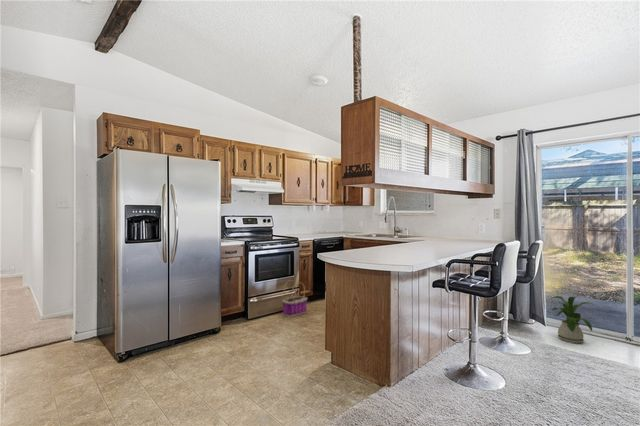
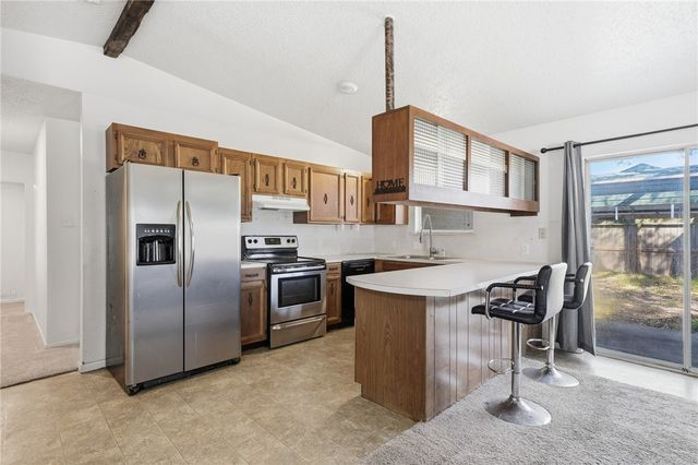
- house plant [547,295,600,344]
- basket [281,279,308,318]
